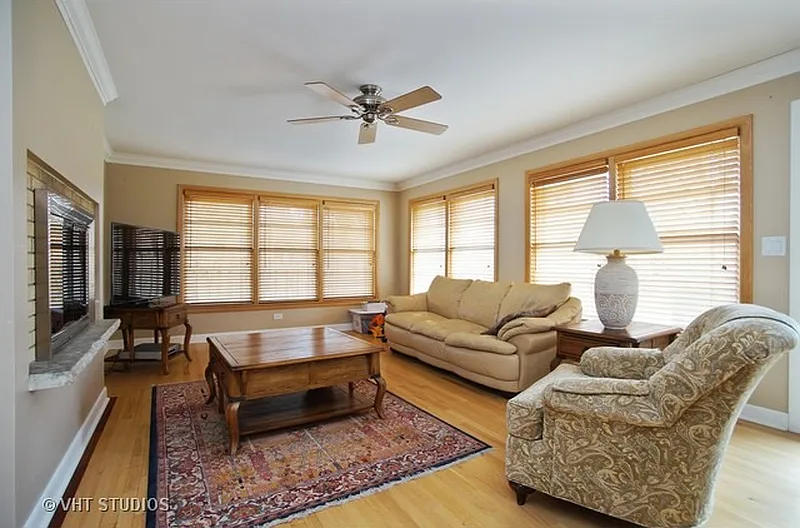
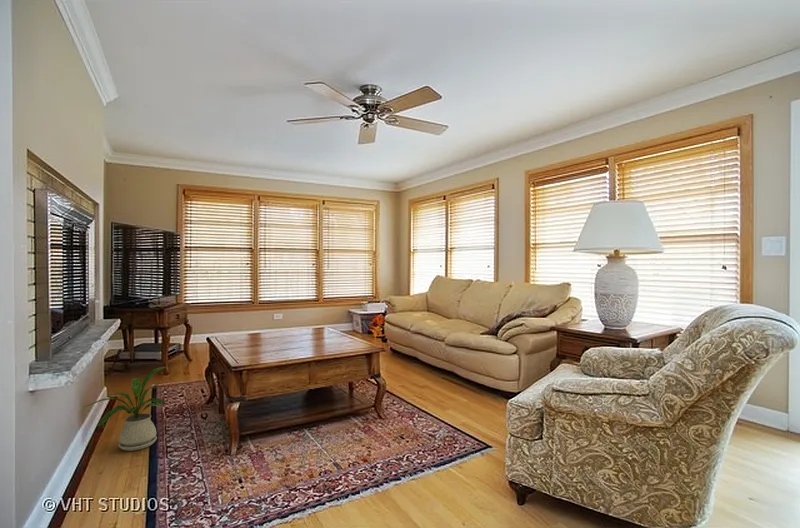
+ house plant [84,365,170,452]
